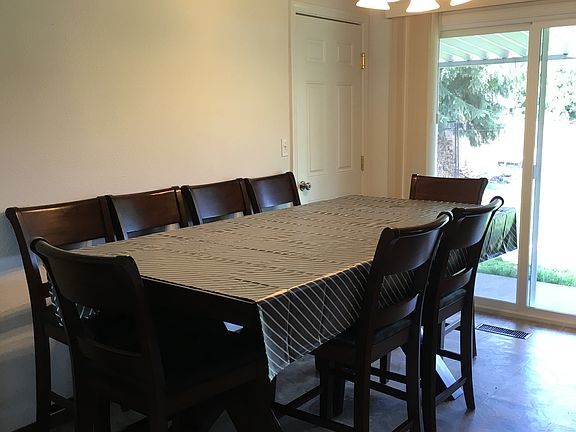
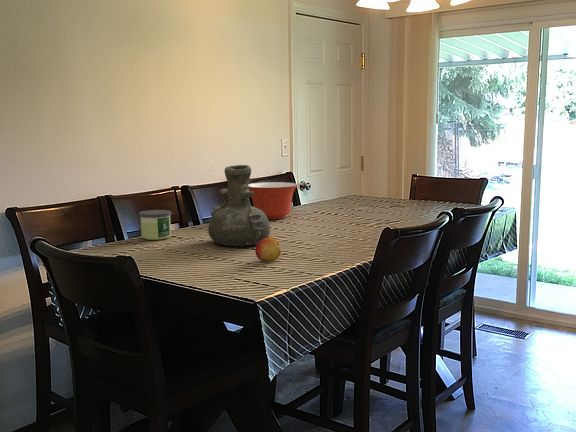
+ vase [207,164,271,248]
+ fruit [254,236,282,262]
+ candle [138,209,172,241]
+ mixing bowl [248,181,298,220]
